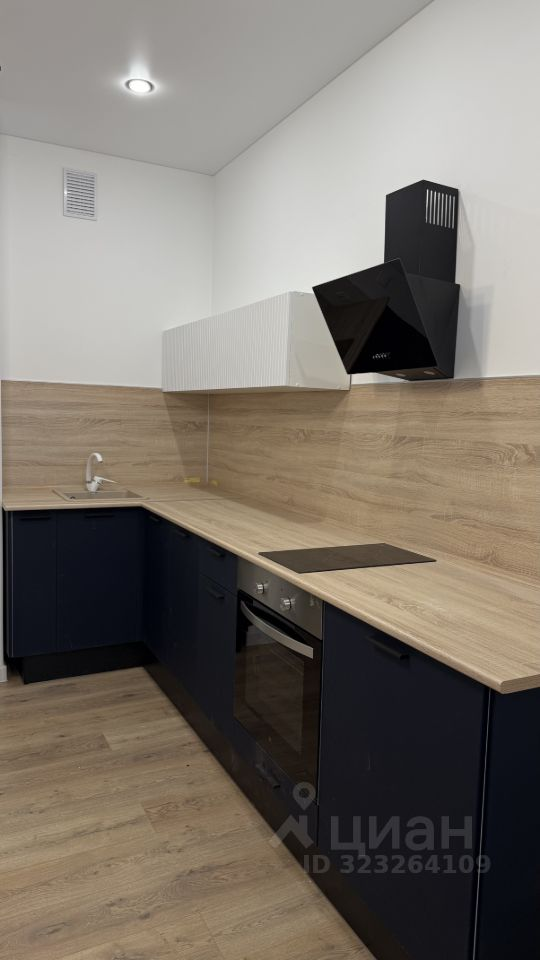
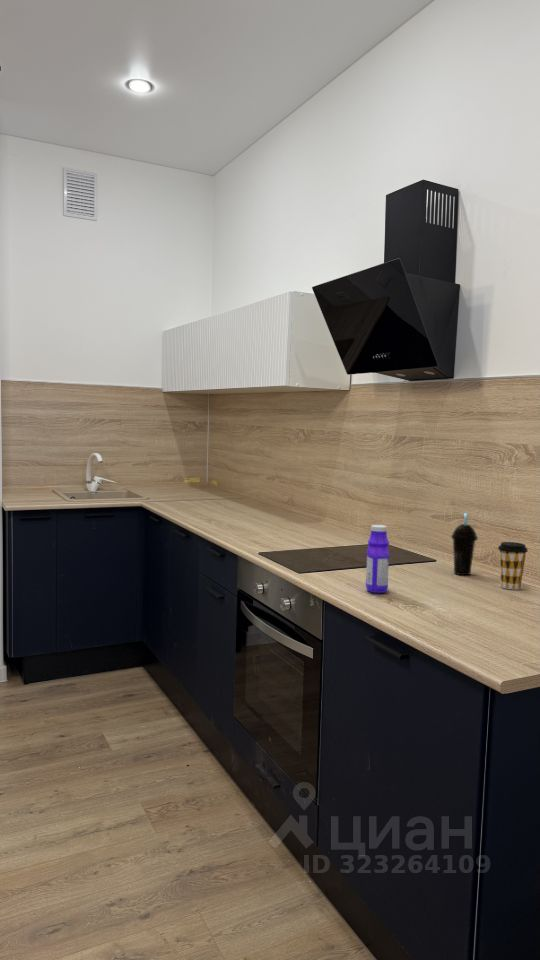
+ coffee cup [497,541,529,590]
+ bottle [365,524,390,594]
+ cup [450,512,479,576]
